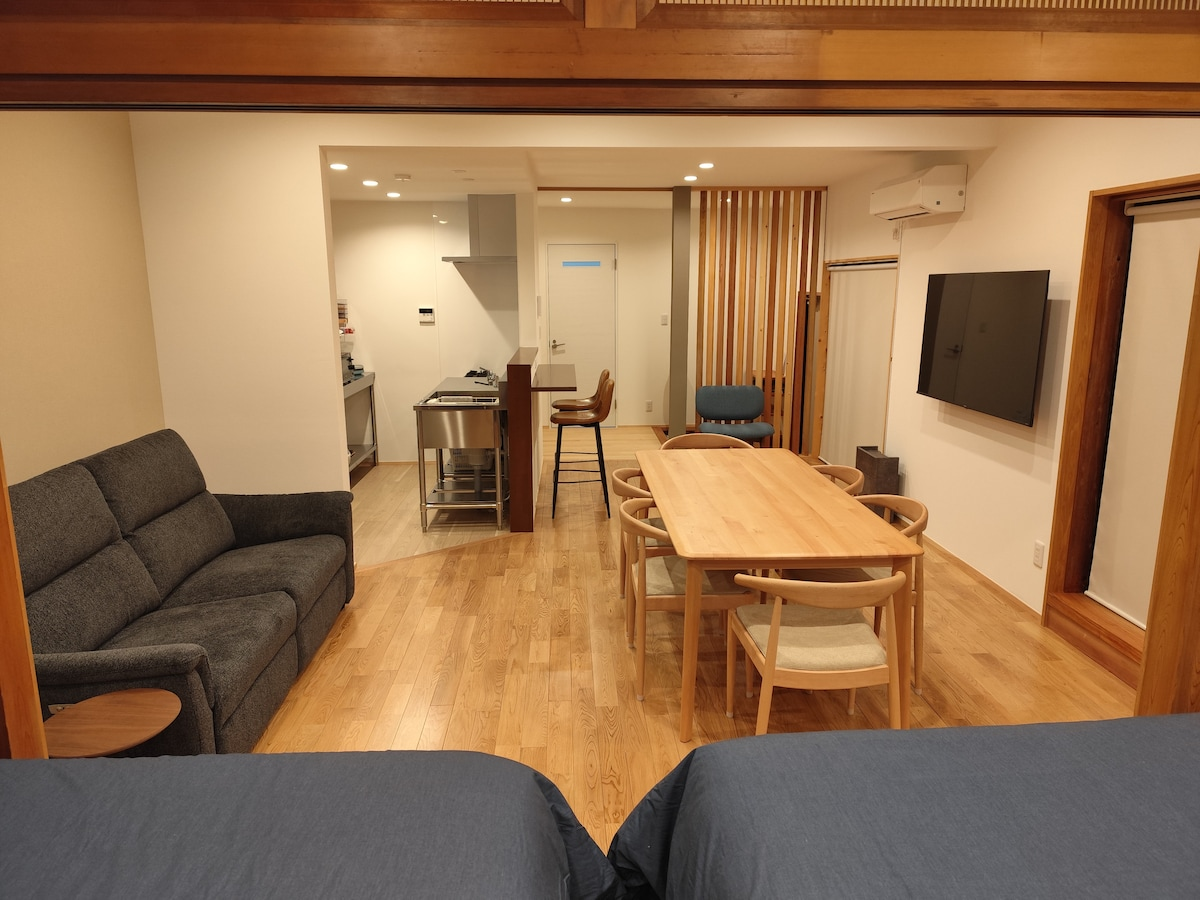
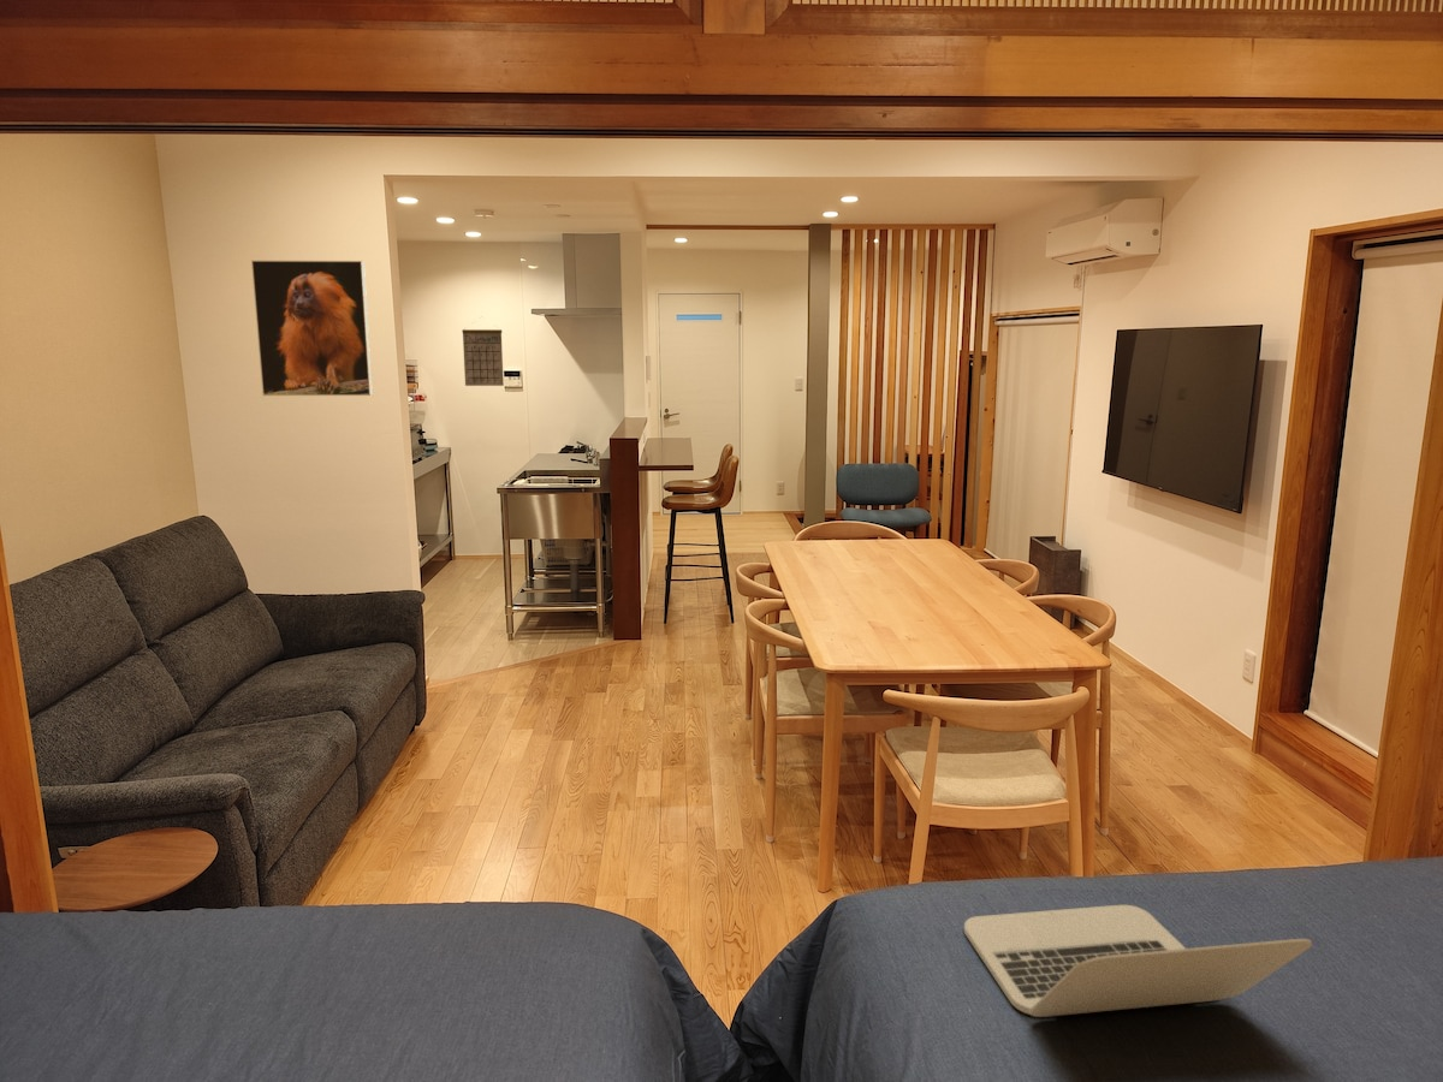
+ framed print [250,260,374,397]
+ laptop [963,904,1313,1018]
+ calendar [461,315,505,387]
